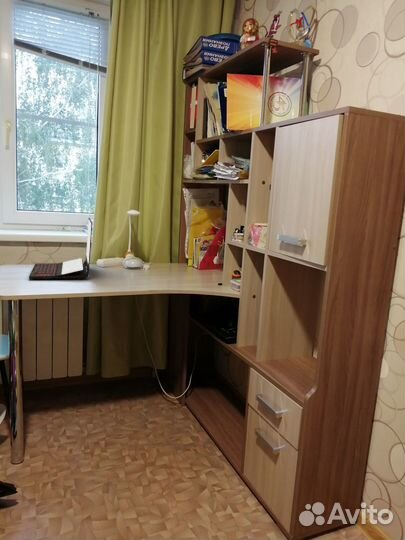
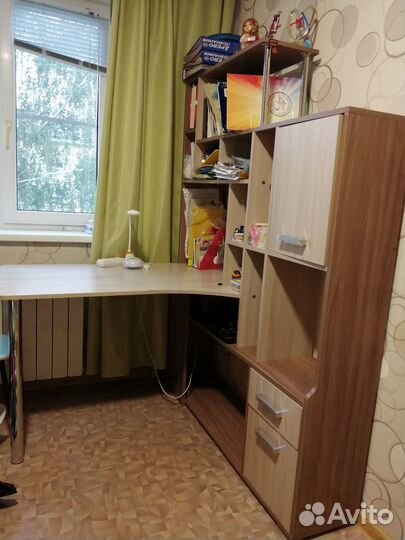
- laptop [28,217,93,280]
